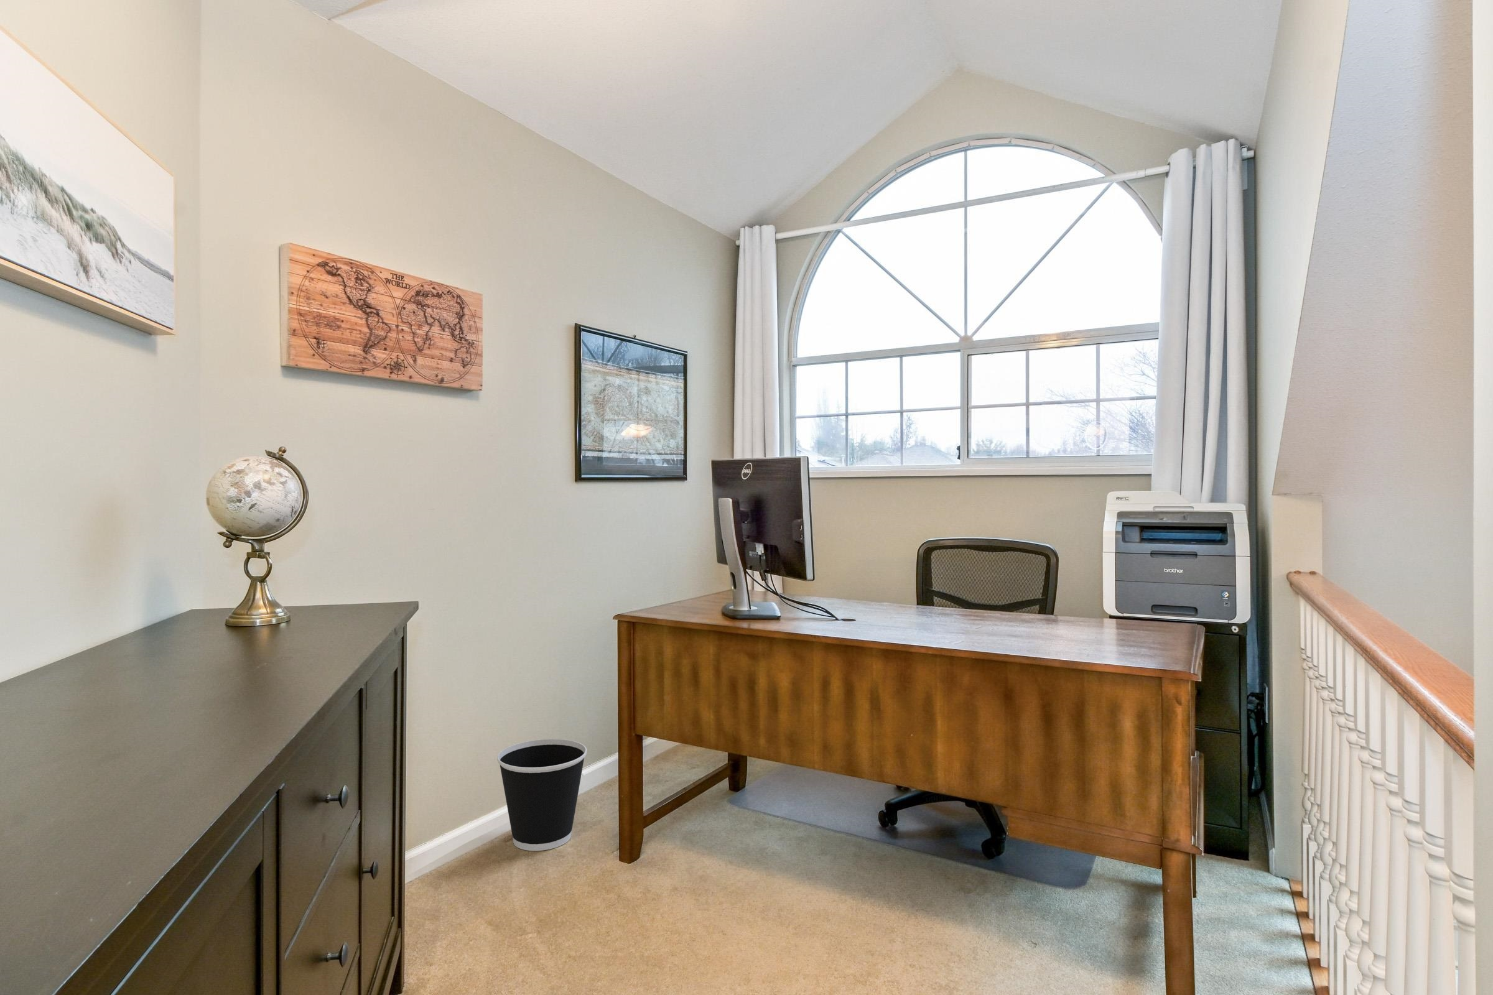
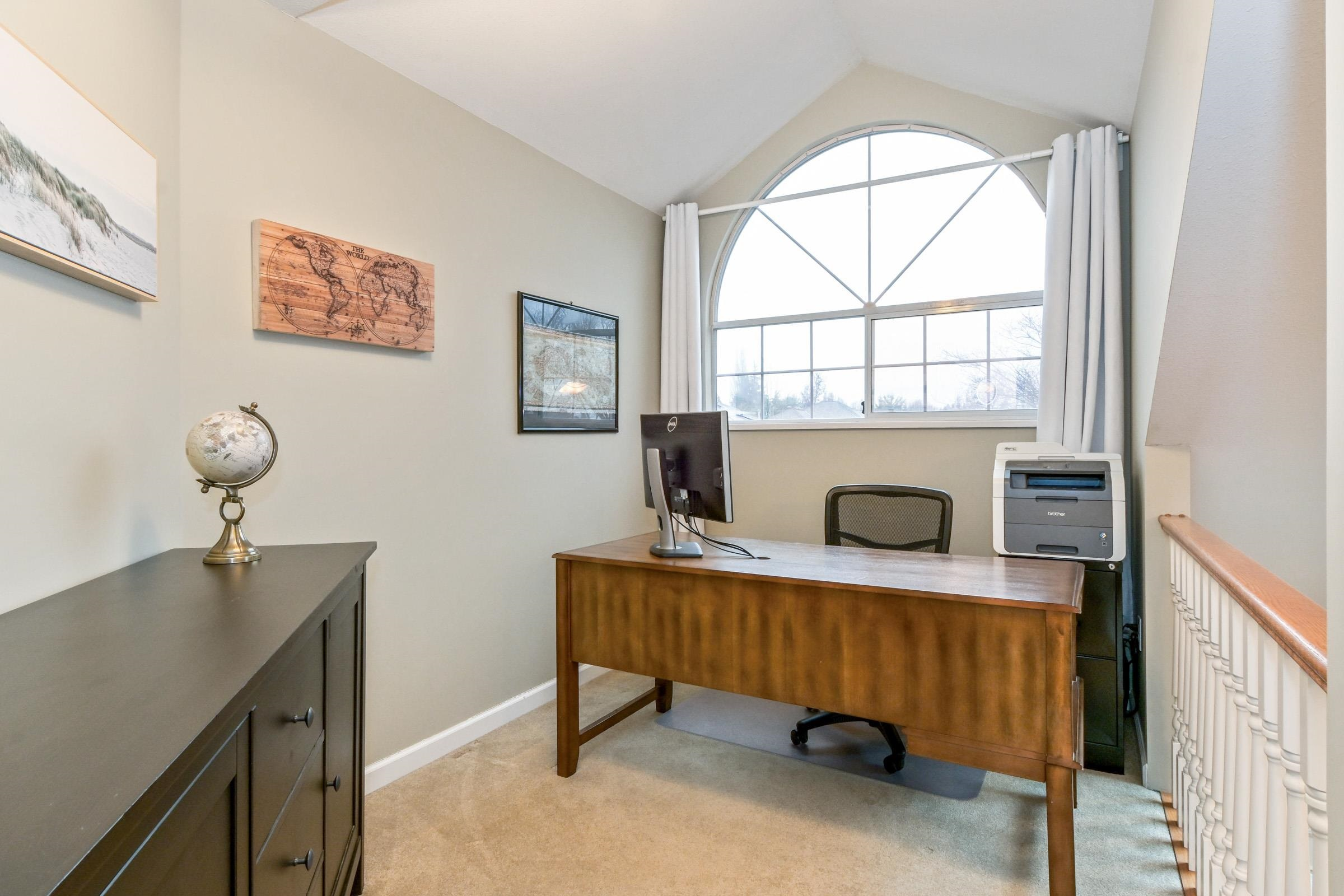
- wastebasket [497,738,588,852]
